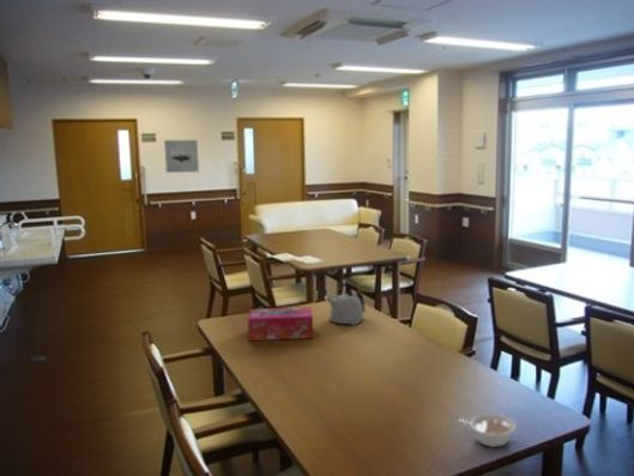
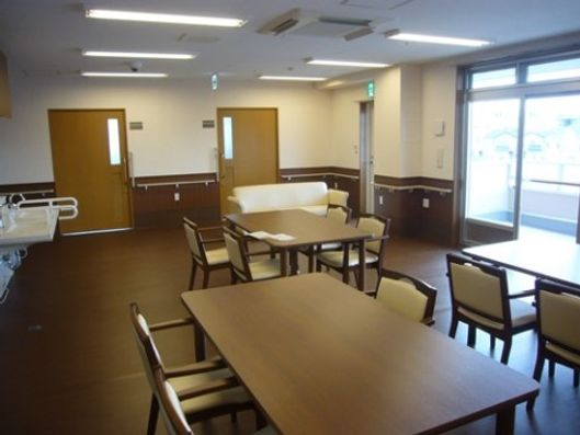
- kettle [325,282,366,326]
- legume [459,412,518,448]
- wall art [163,139,200,174]
- tissue box [247,306,314,342]
